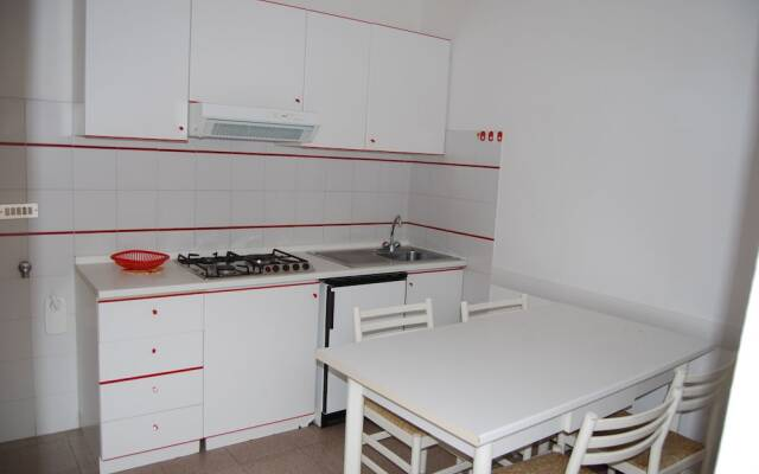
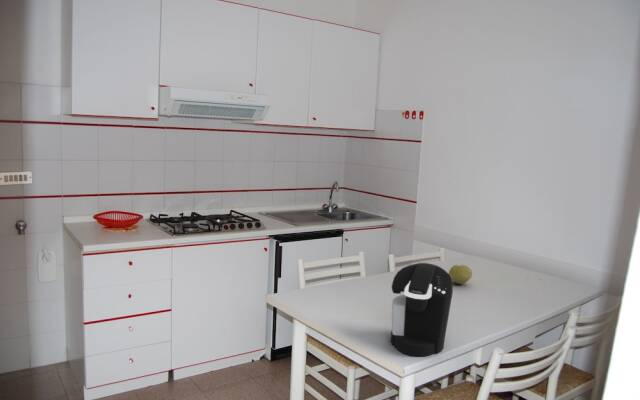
+ coffee maker [390,262,454,357]
+ fruit [448,264,473,285]
